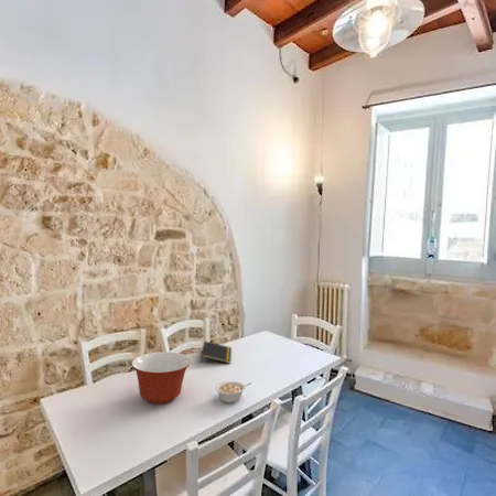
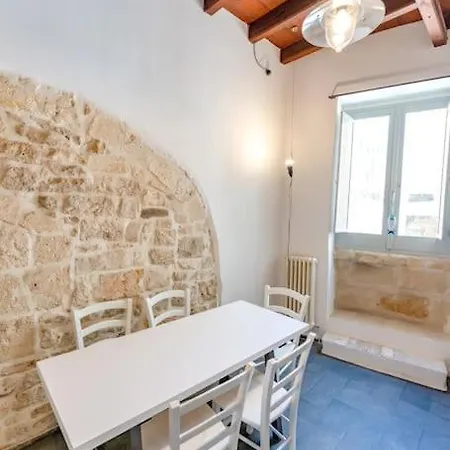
- notepad [200,341,233,365]
- mixing bowl [130,351,192,406]
- legume [215,380,252,403]
